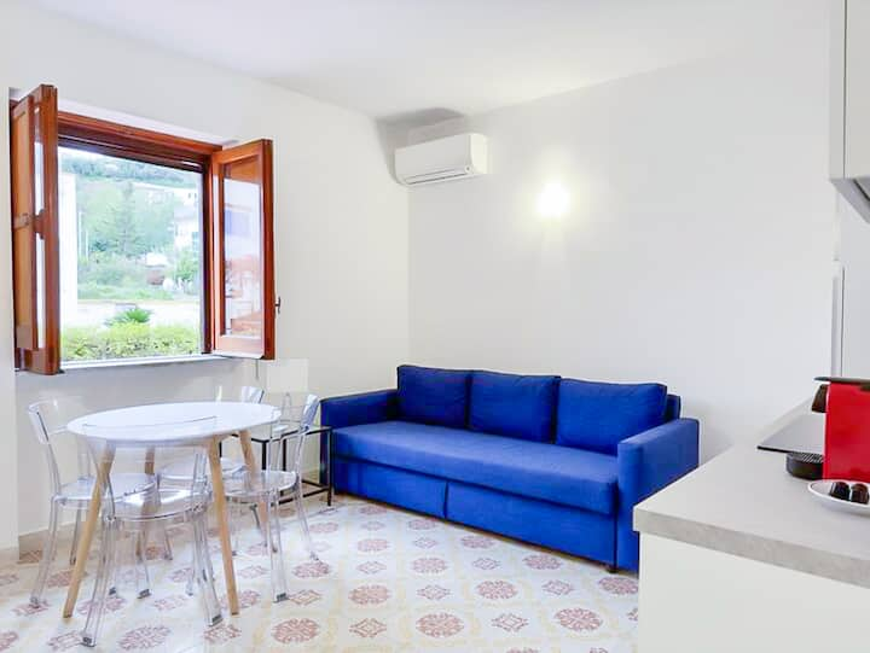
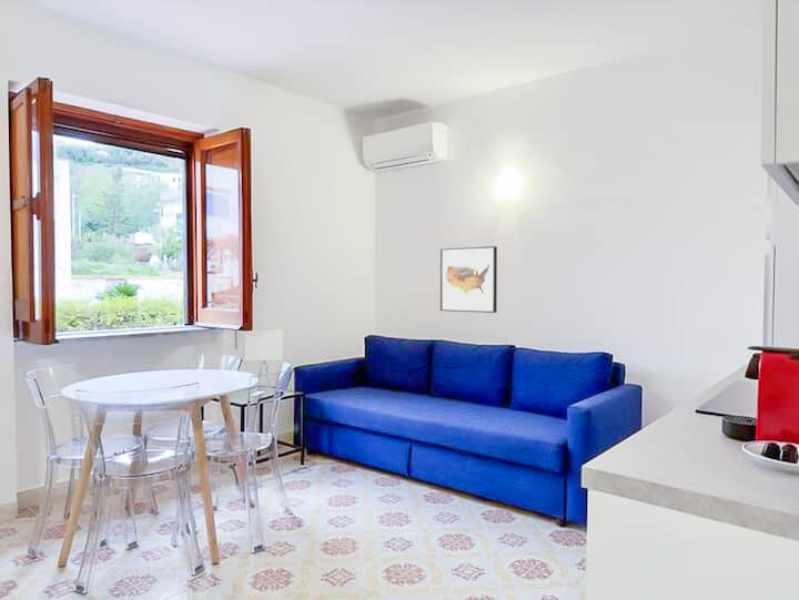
+ wall art [439,245,498,314]
